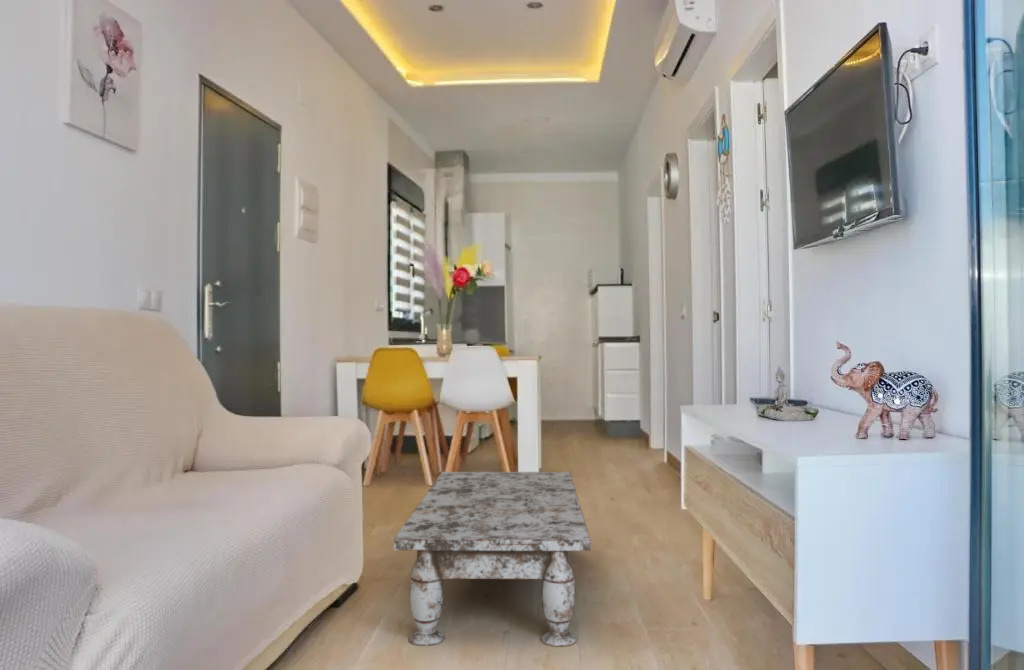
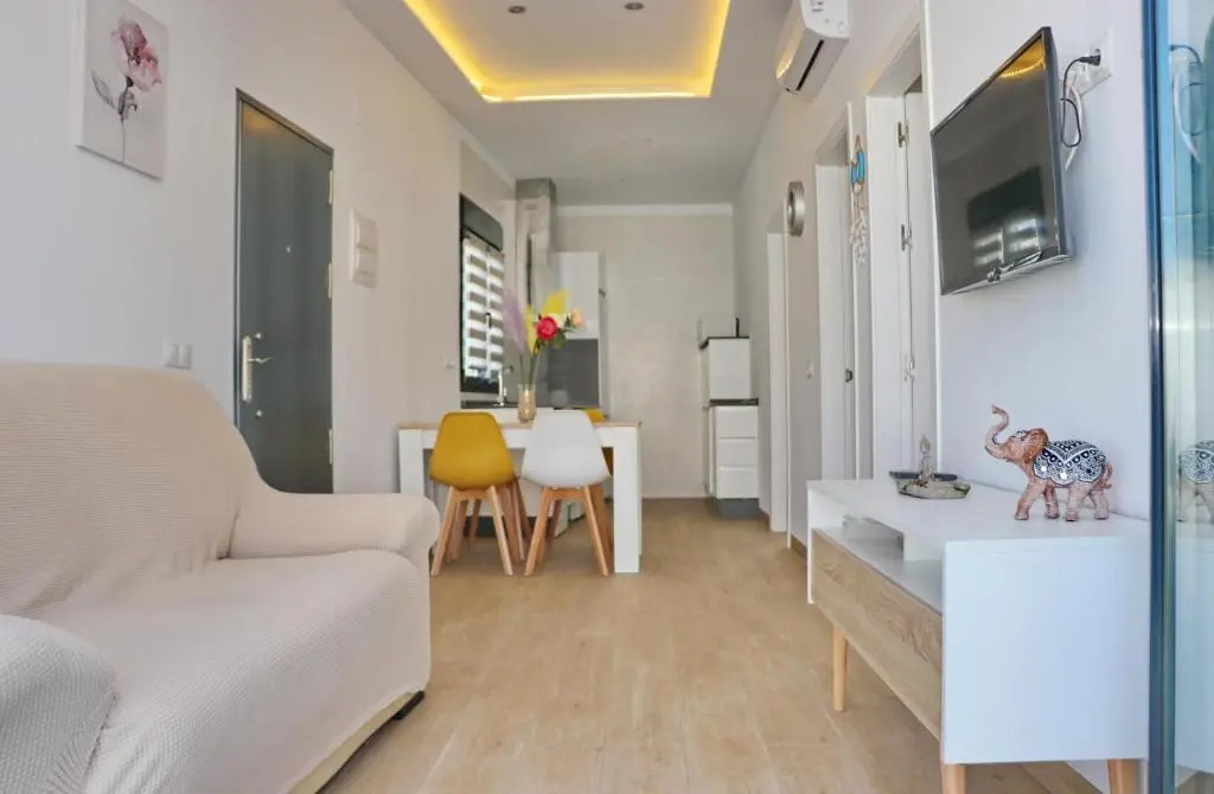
- coffee table [393,471,592,648]
